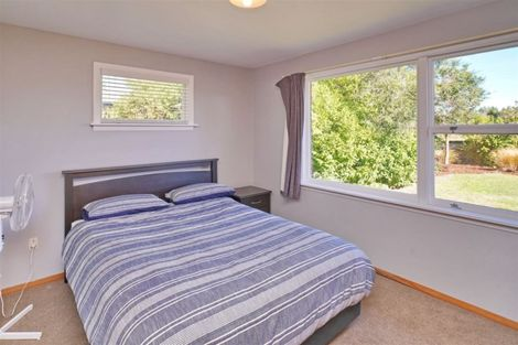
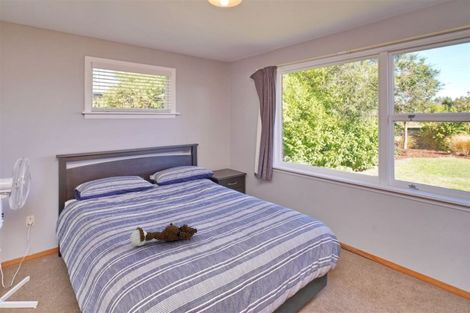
+ teddy bear [129,222,198,247]
